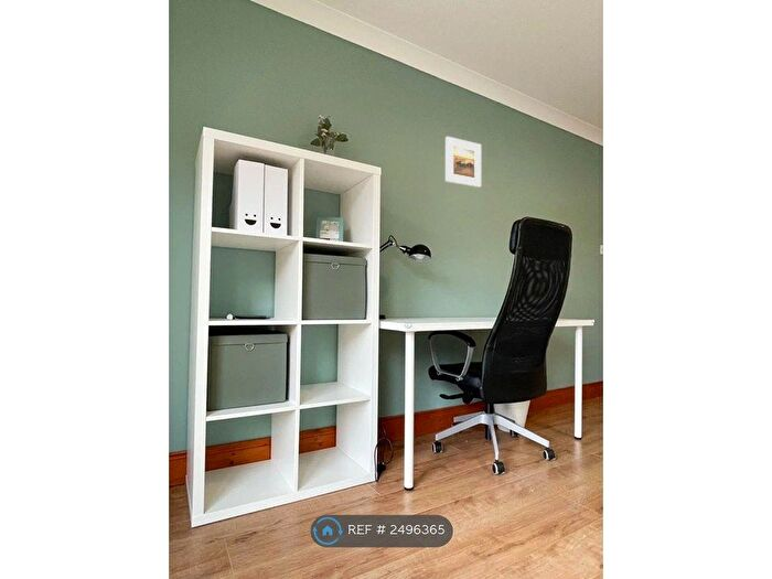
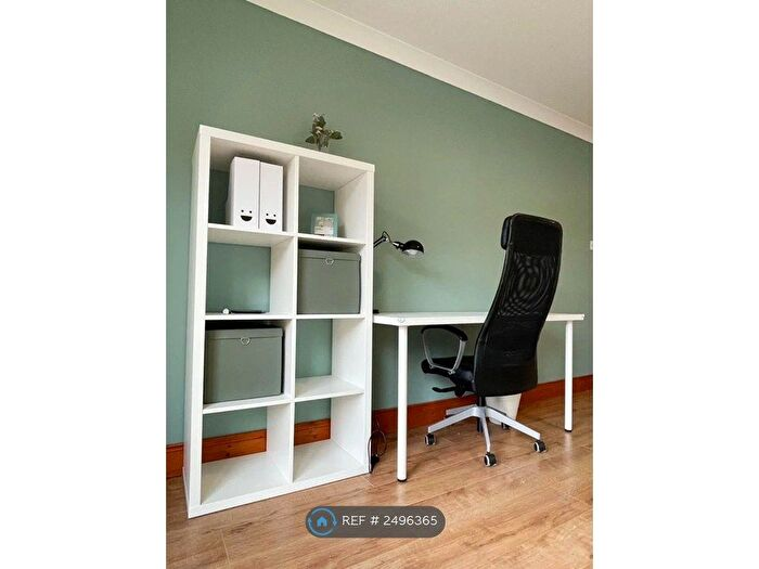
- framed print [444,136,482,189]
